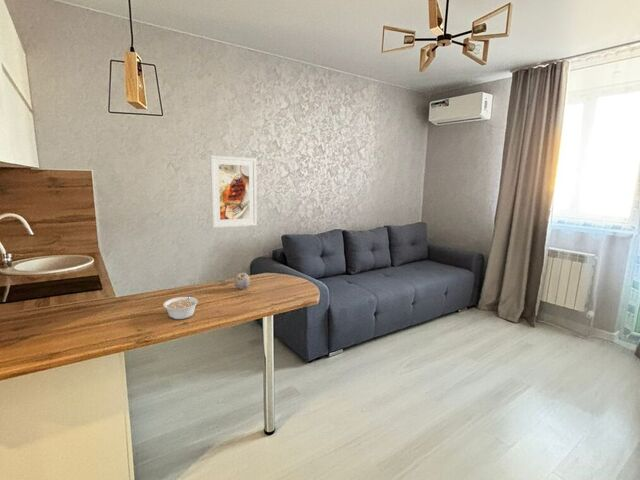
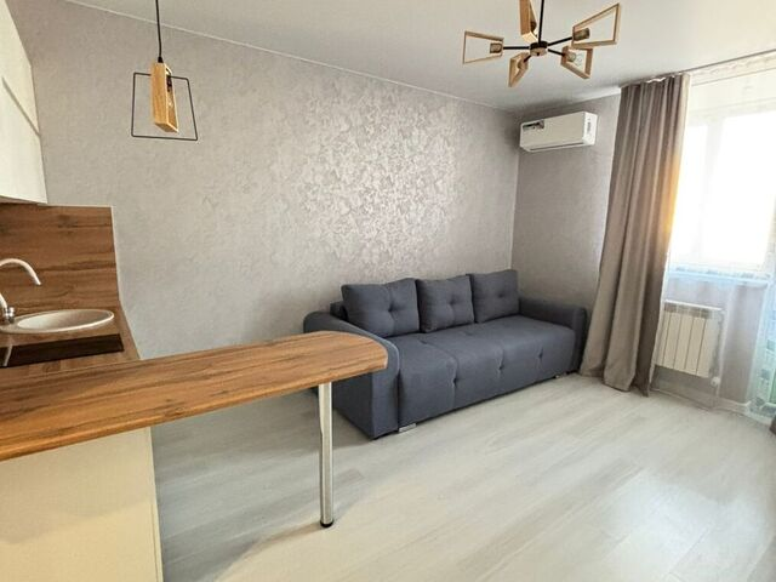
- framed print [209,155,258,229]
- fruit [233,272,251,290]
- legume [162,291,199,320]
